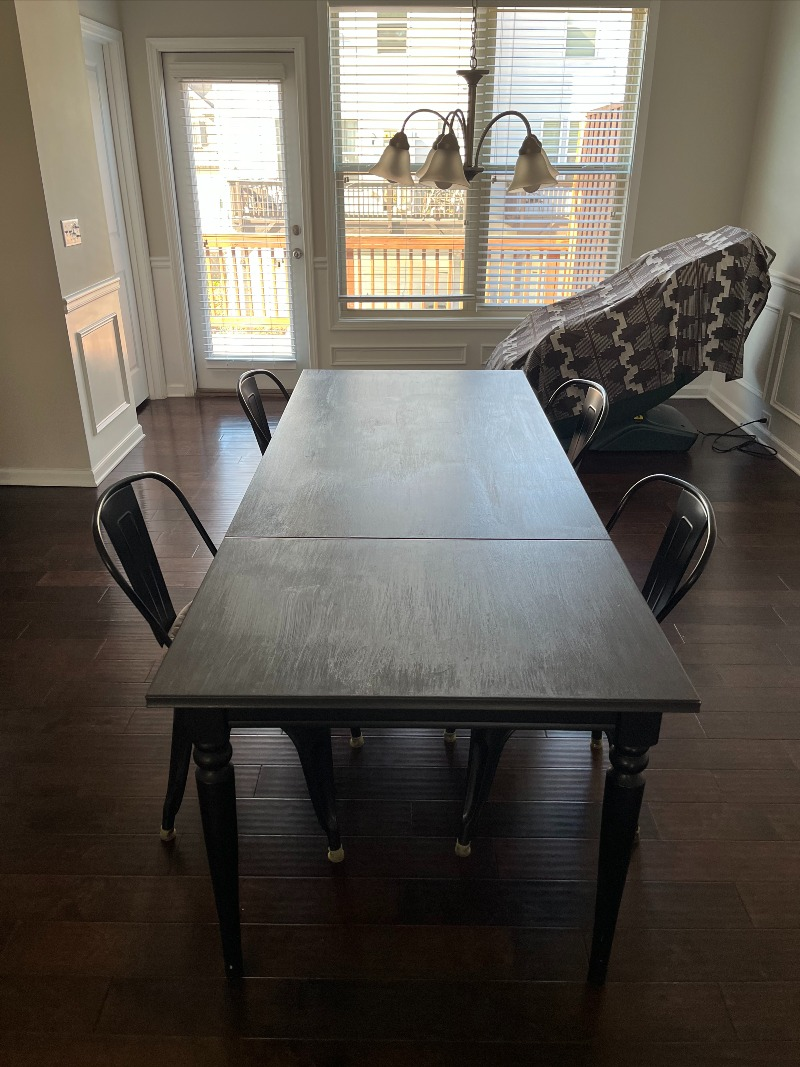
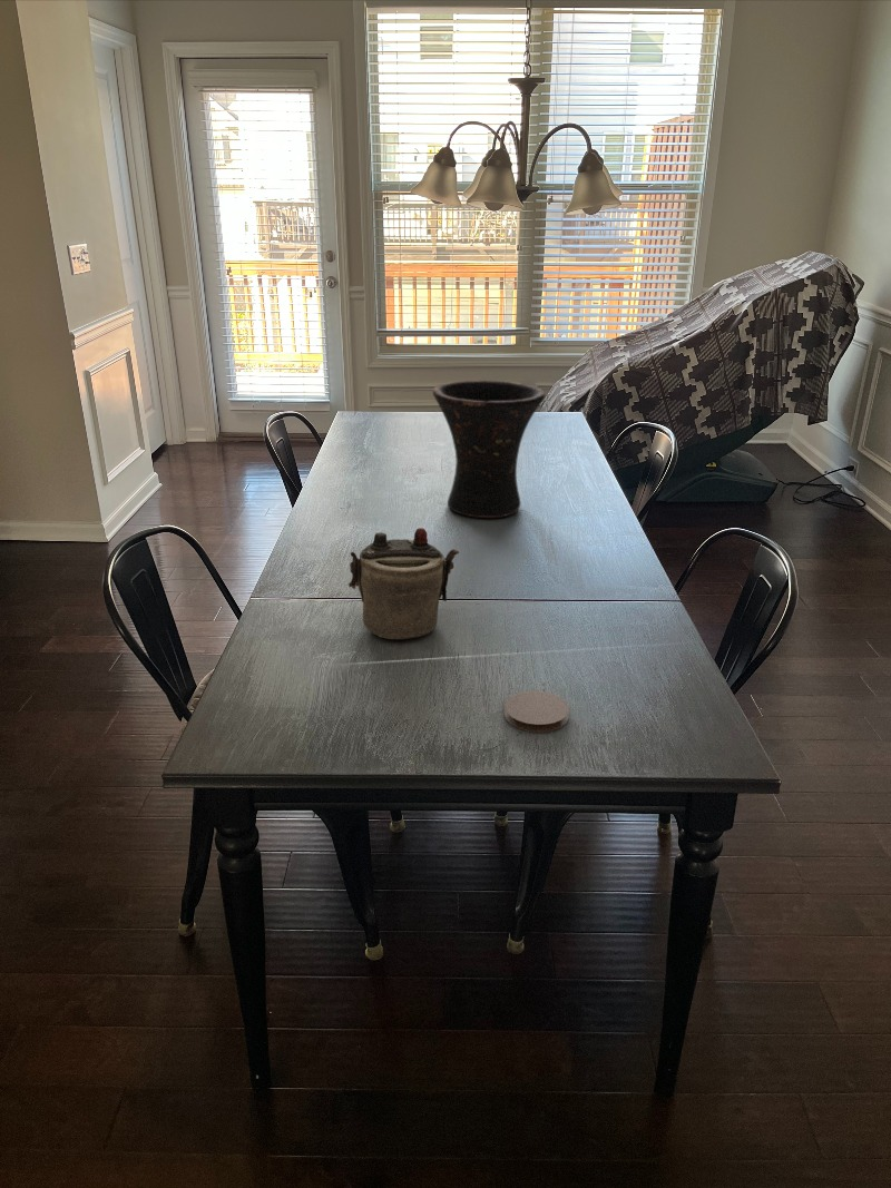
+ vase [432,379,547,519]
+ teapot [347,527,460,640]
+ coaster [503,689,570,734]
